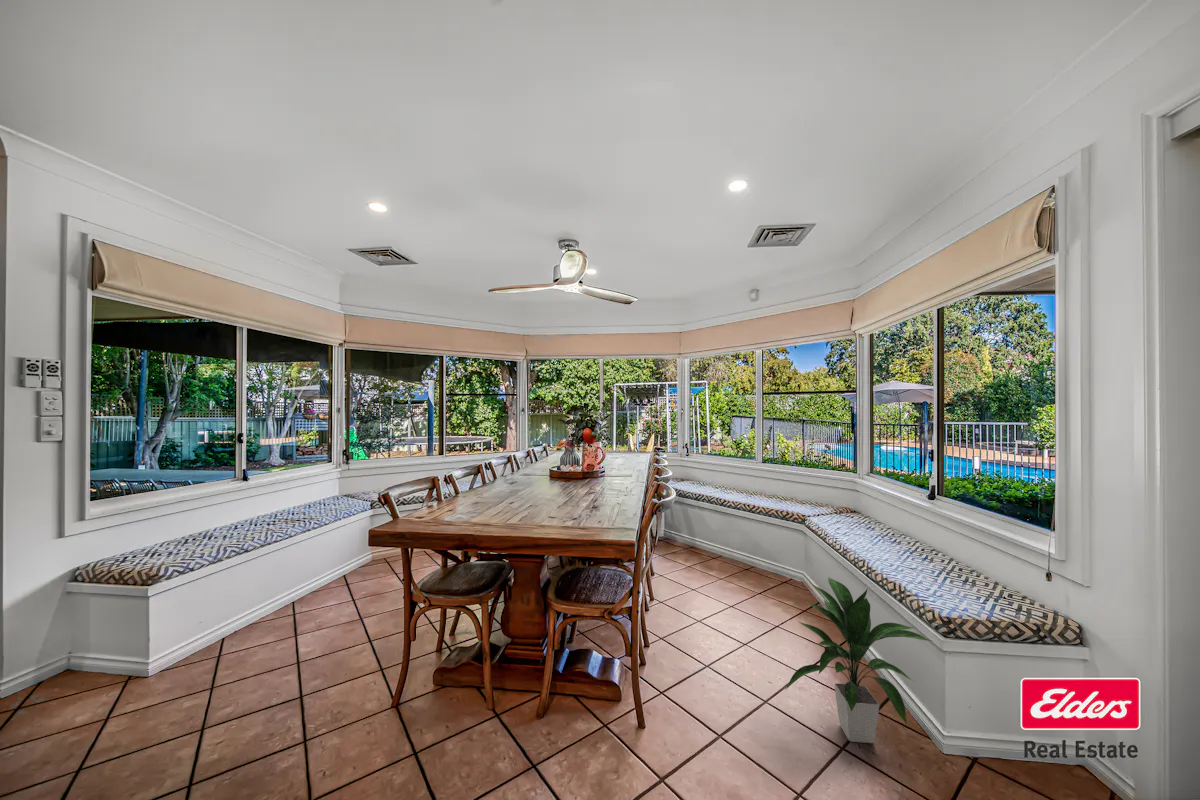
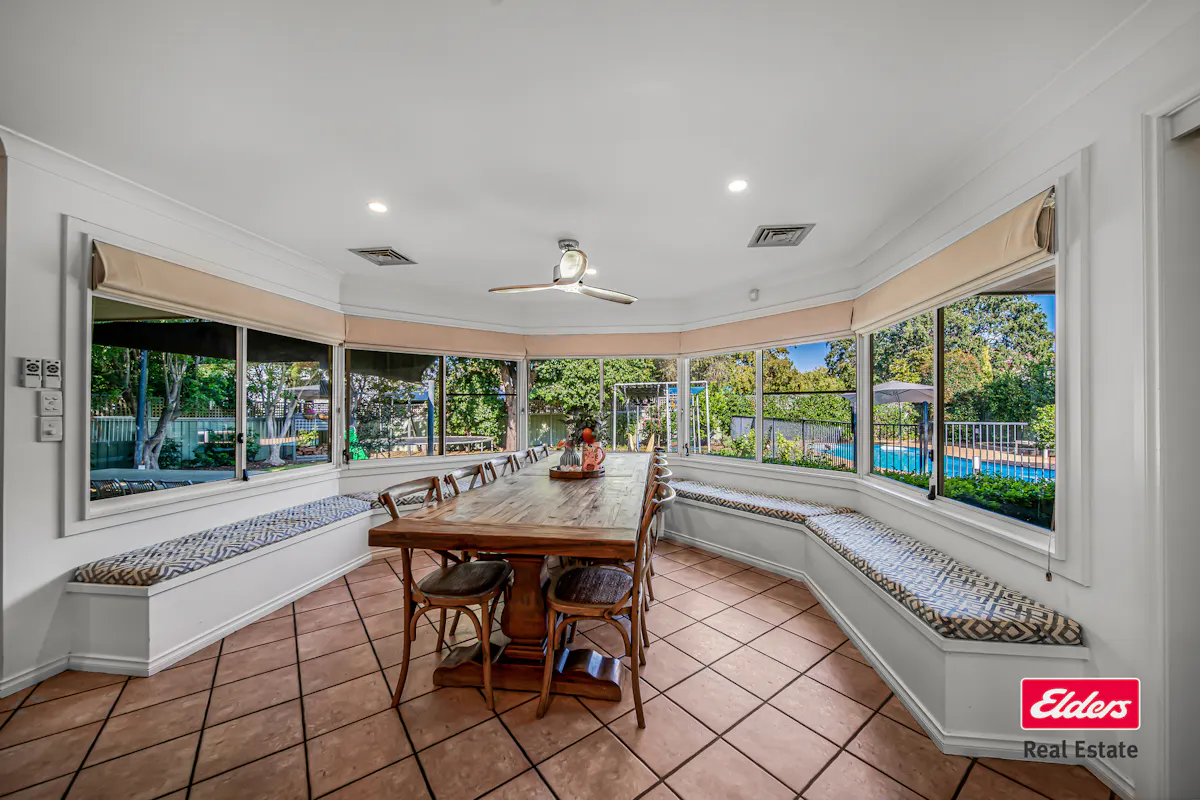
- indoor plant [784,576,933,744]
